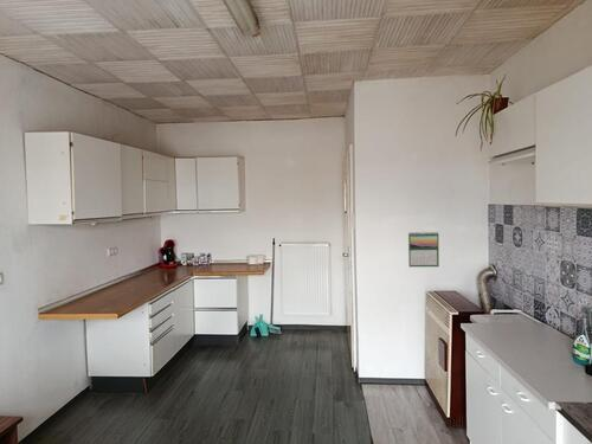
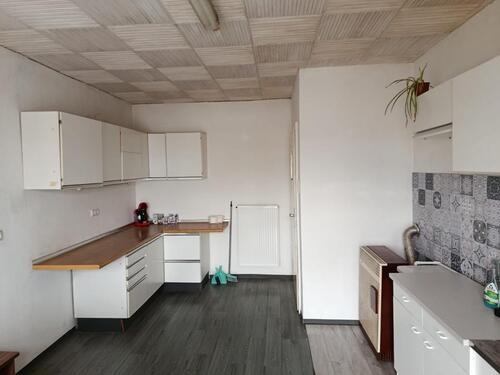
- calendar [407,231,440,268]
